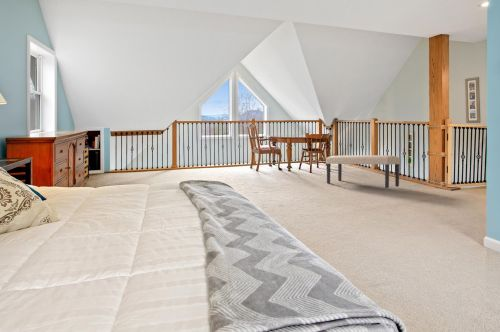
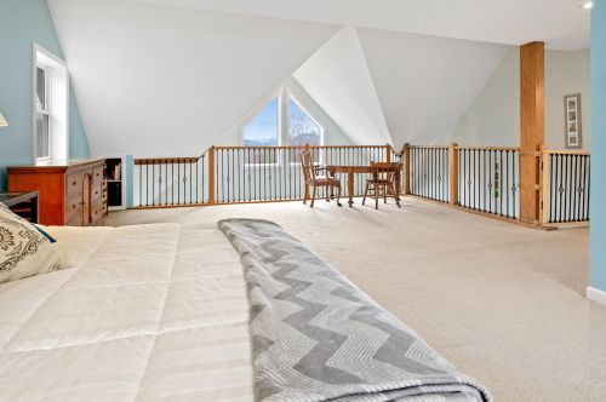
- bench [325,154,401,189]
